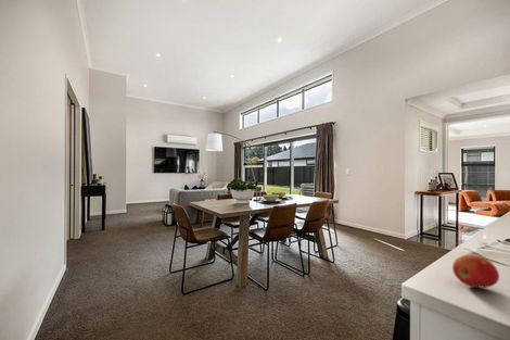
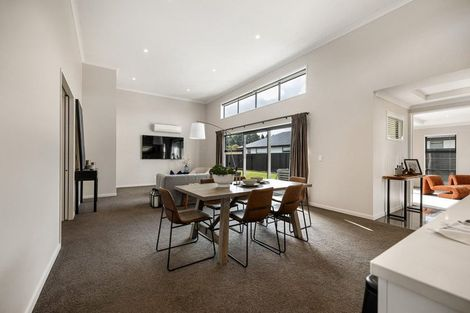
- apple [451,253,500,289]
